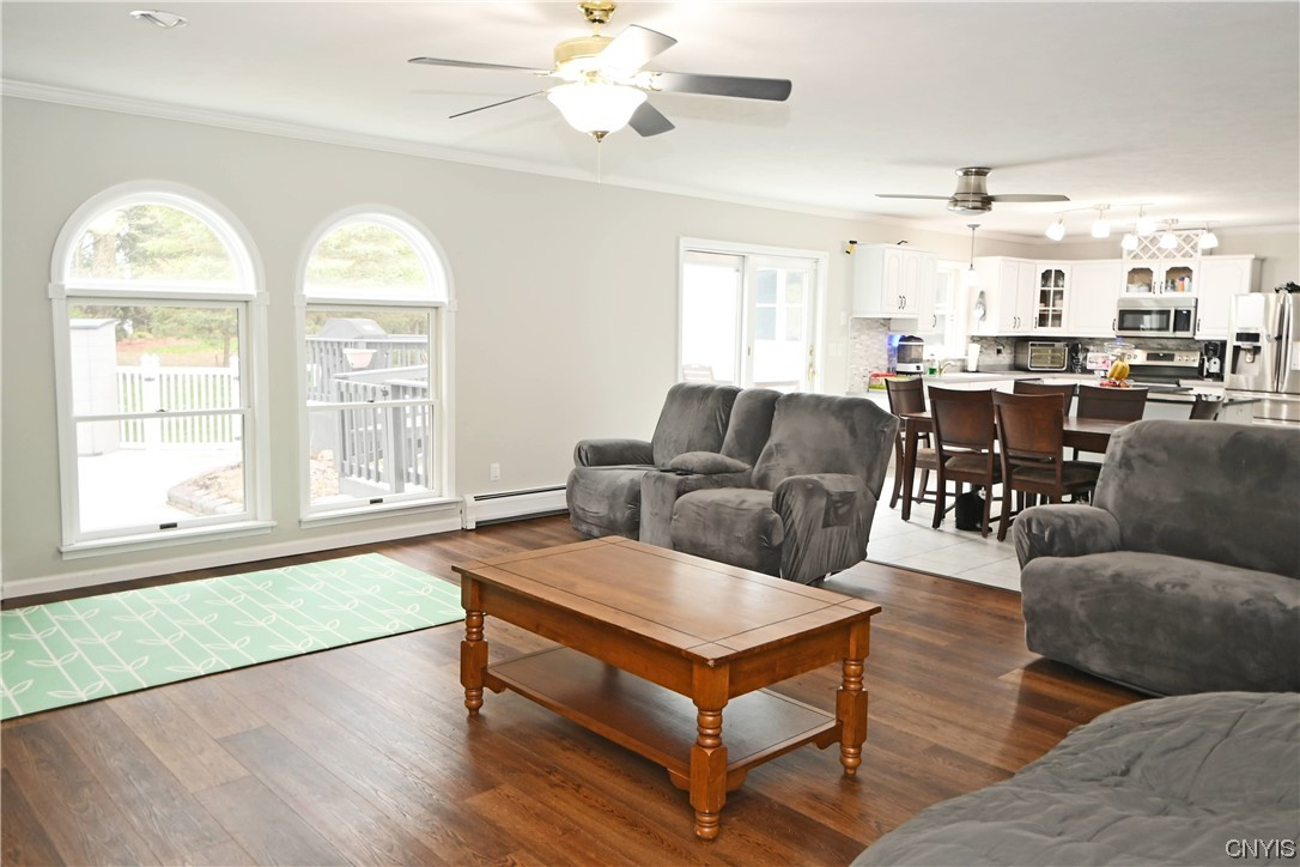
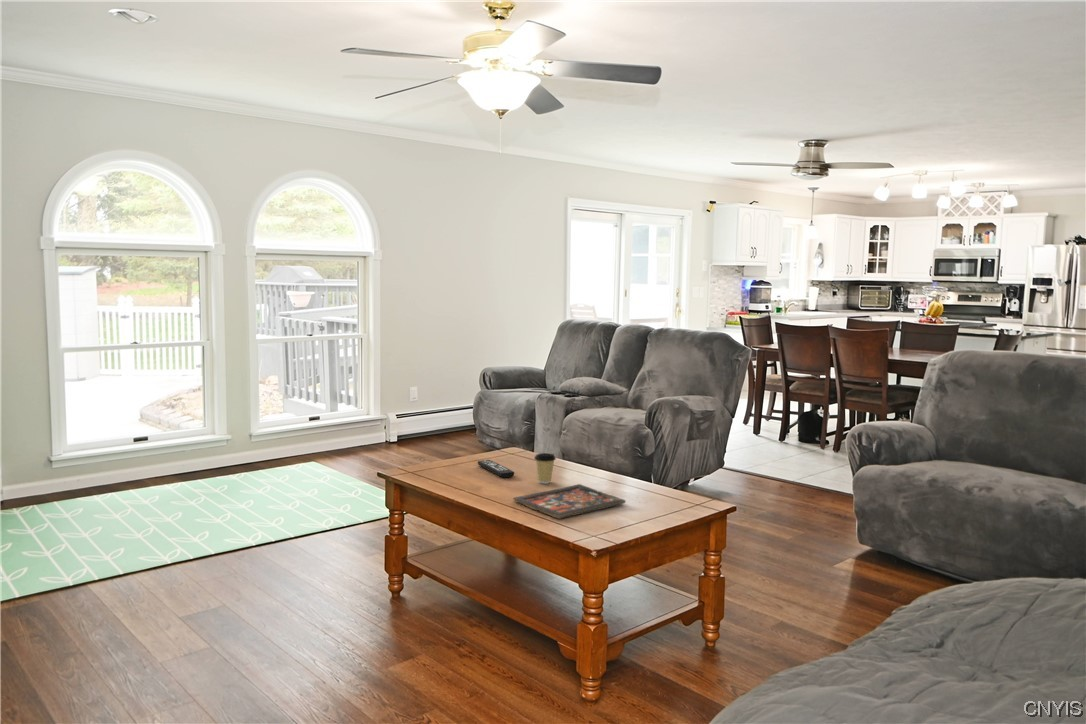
+ board game [512,483,627,520]
+ remote control [477,459,515,479]
+ coffee cup [533,452,557,485]
